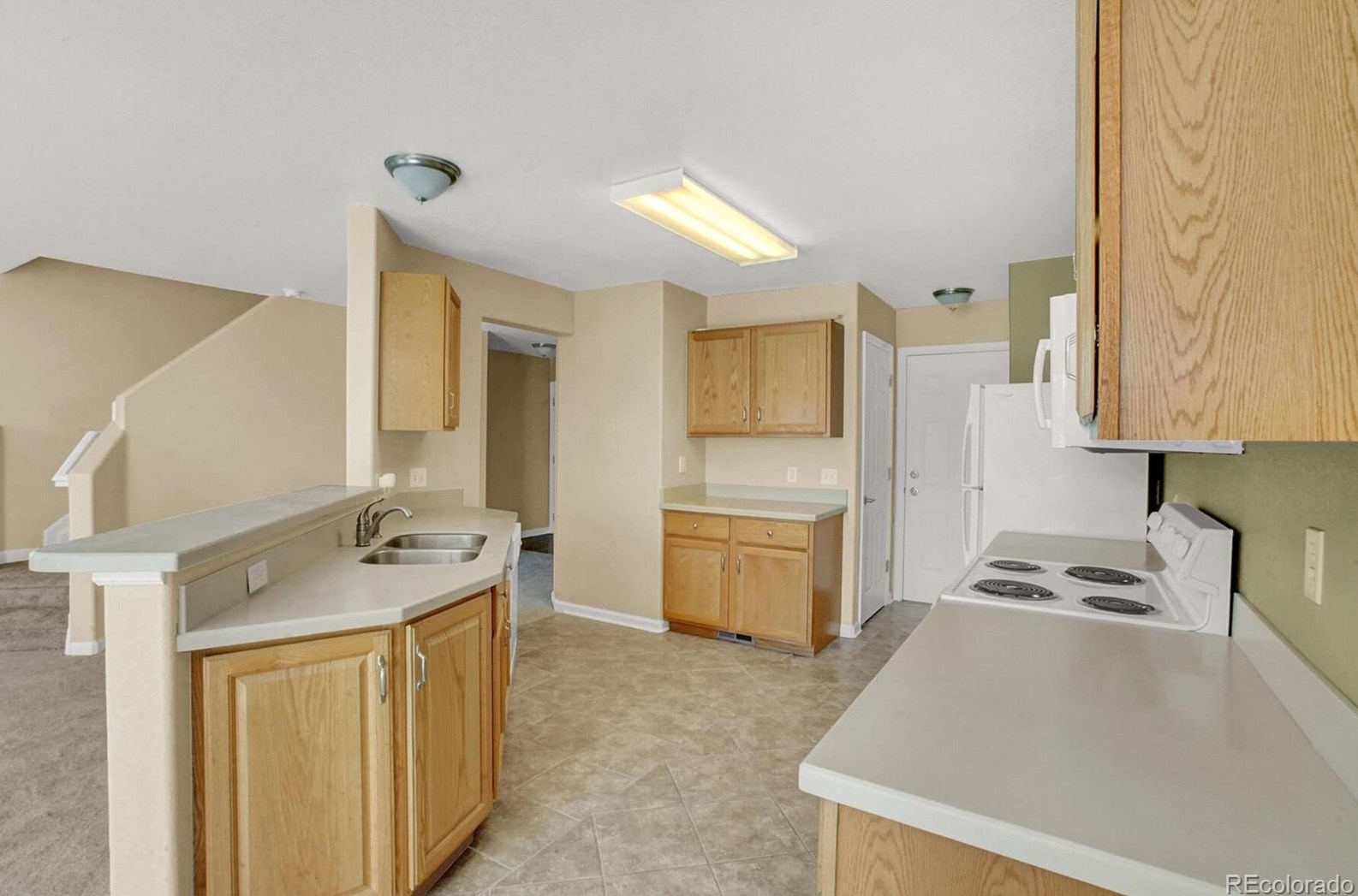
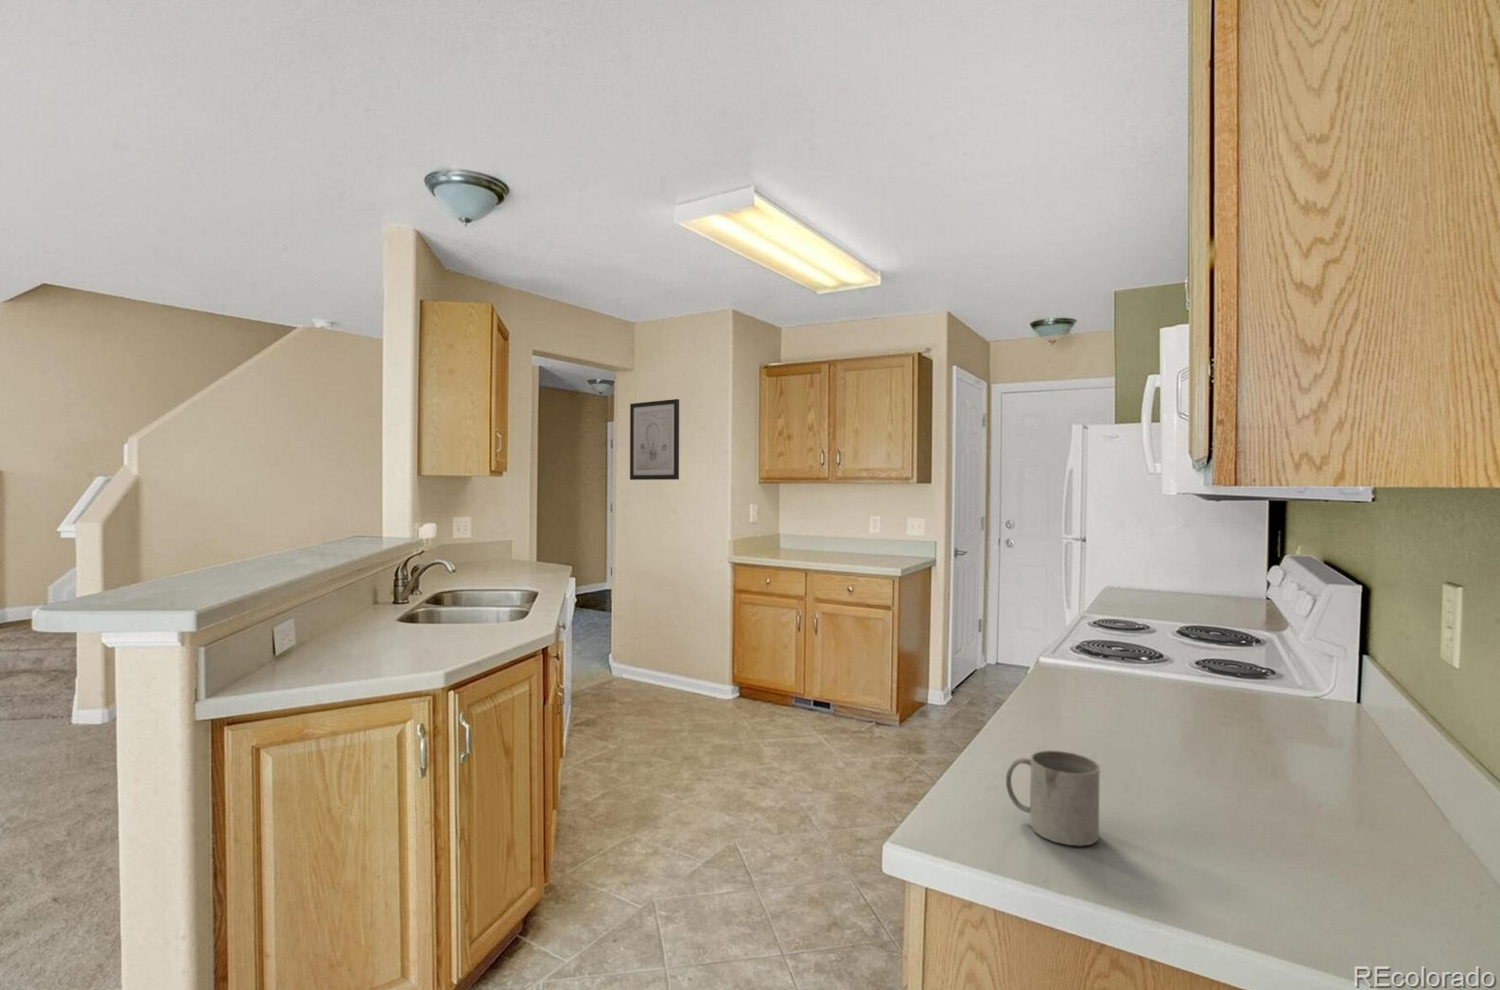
+ mug [1005,750,1101,847]
+ wall art [628,398,680,481]
